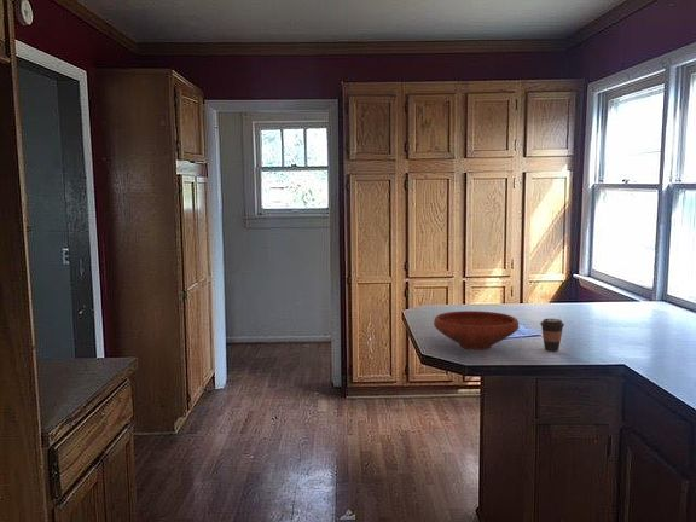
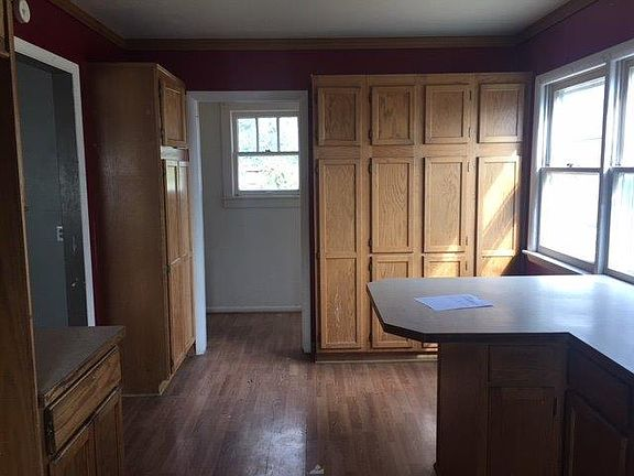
- coffee cup [539,318,566,352]
- bowl [433,309,520,352]
